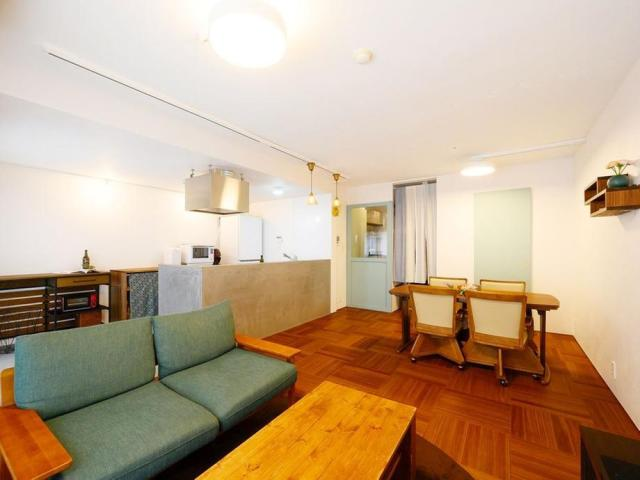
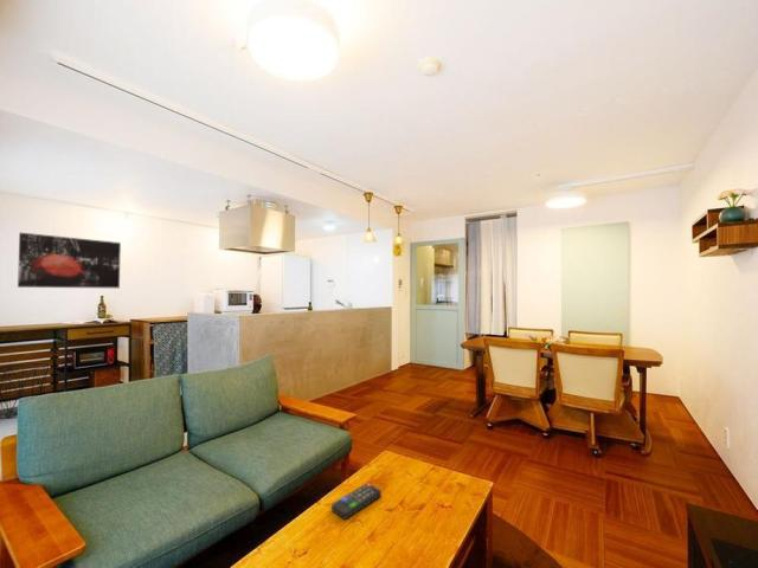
+ remote control [330,482,383,521]
+ wall art [17,232,122,289]
